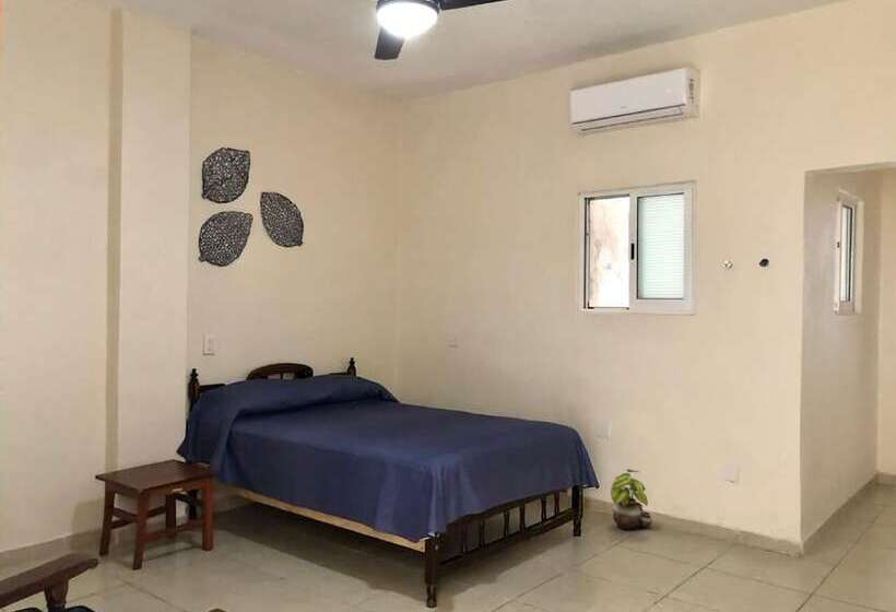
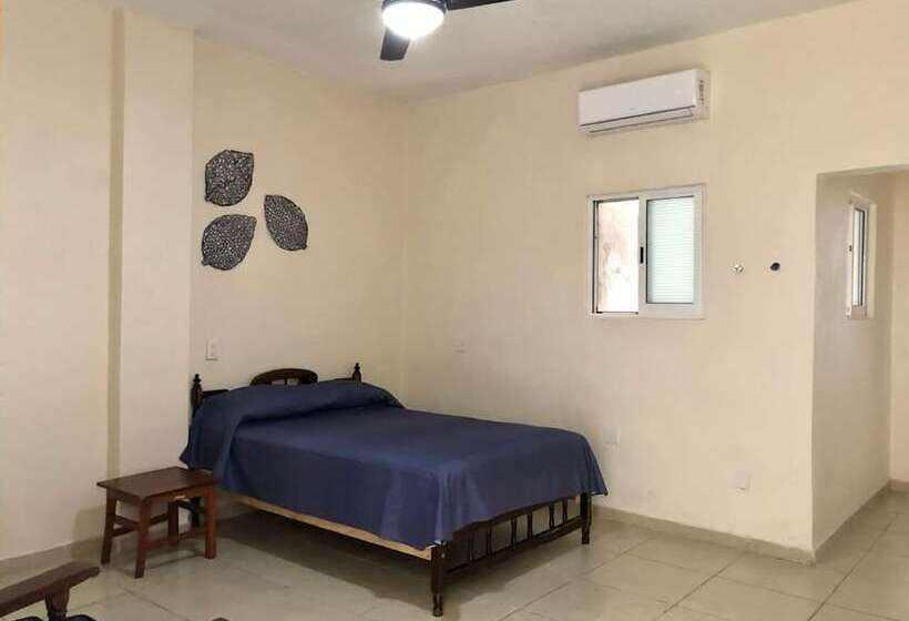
- potted plant [610,468,653,531]
